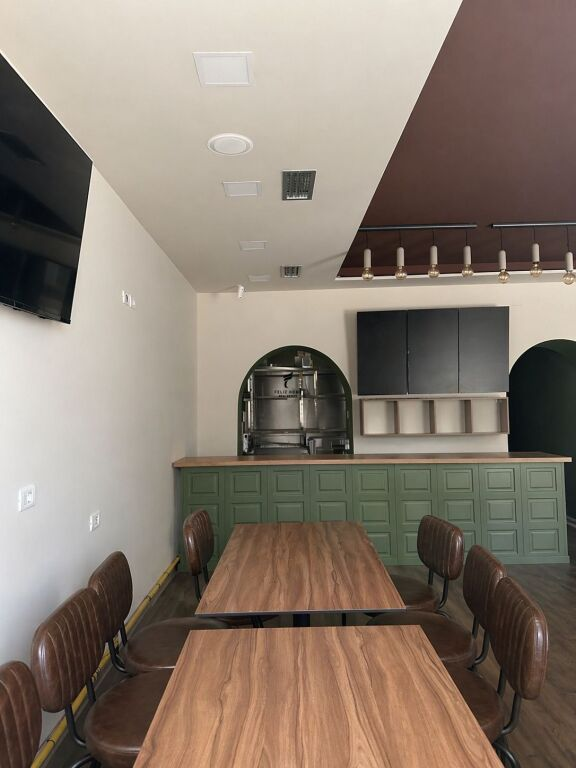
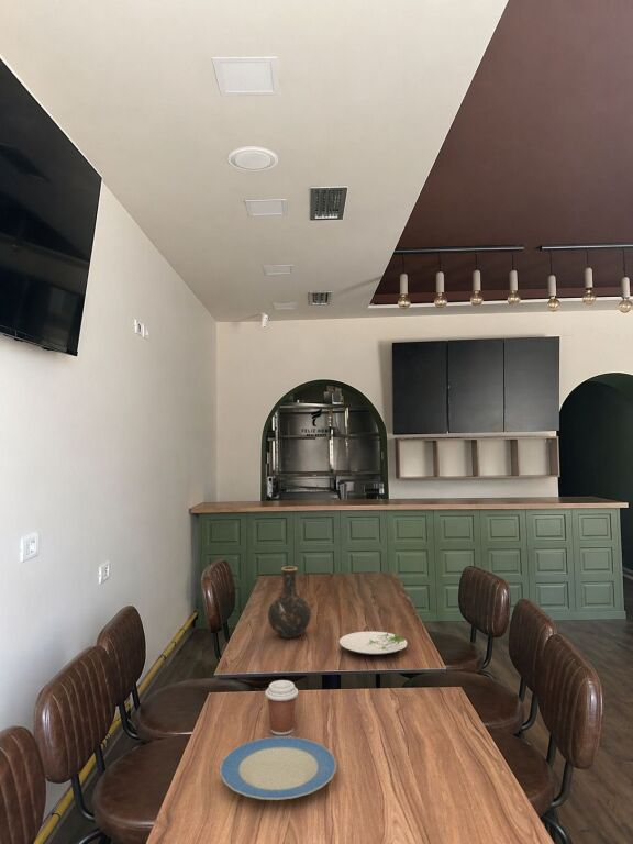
+ vase [267,566,312,640]
+ plate [219,735,337,801]
+ coffee cup [264,679,299,736]
+ plate [338,631,409,656]
